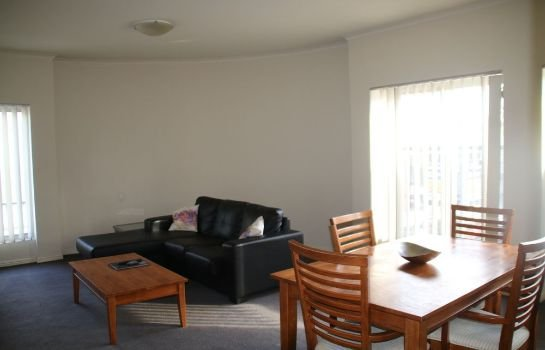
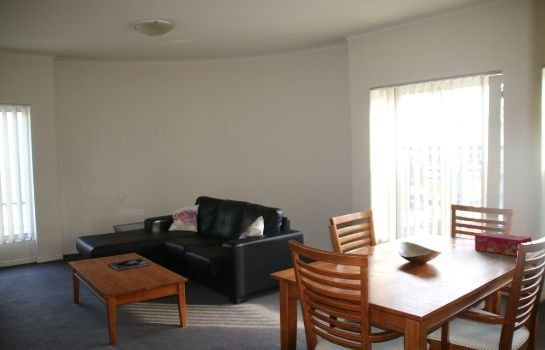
+ tissue box [474,231,532,257]
